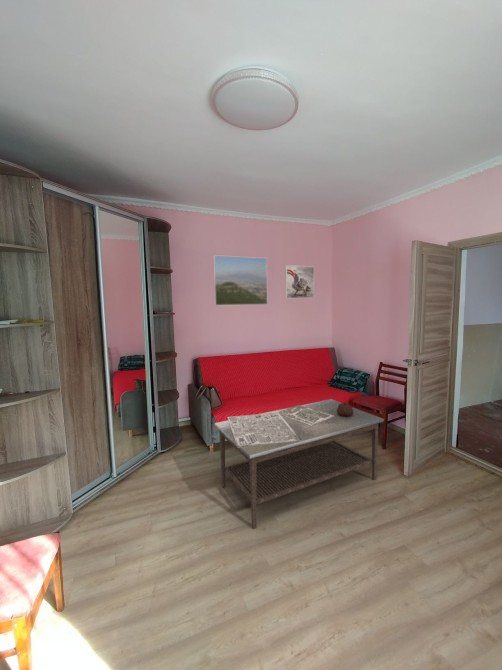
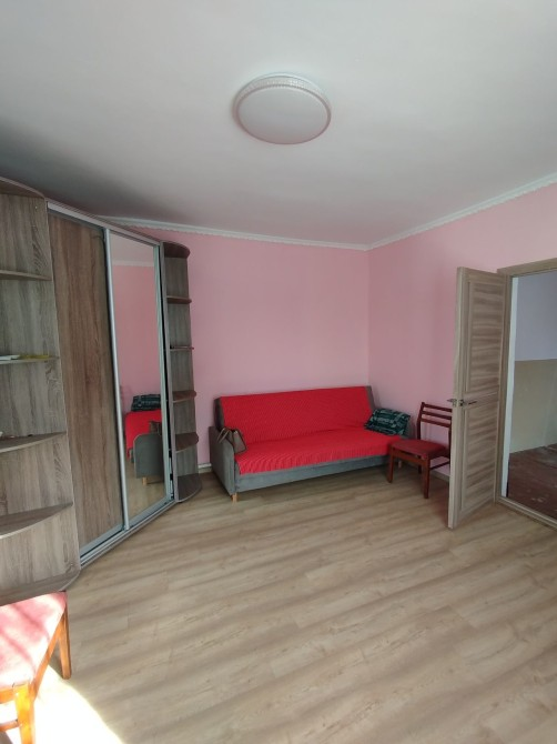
- coffee table [214,398,385,529]
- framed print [212,254,269,306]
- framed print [284,264,315,299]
